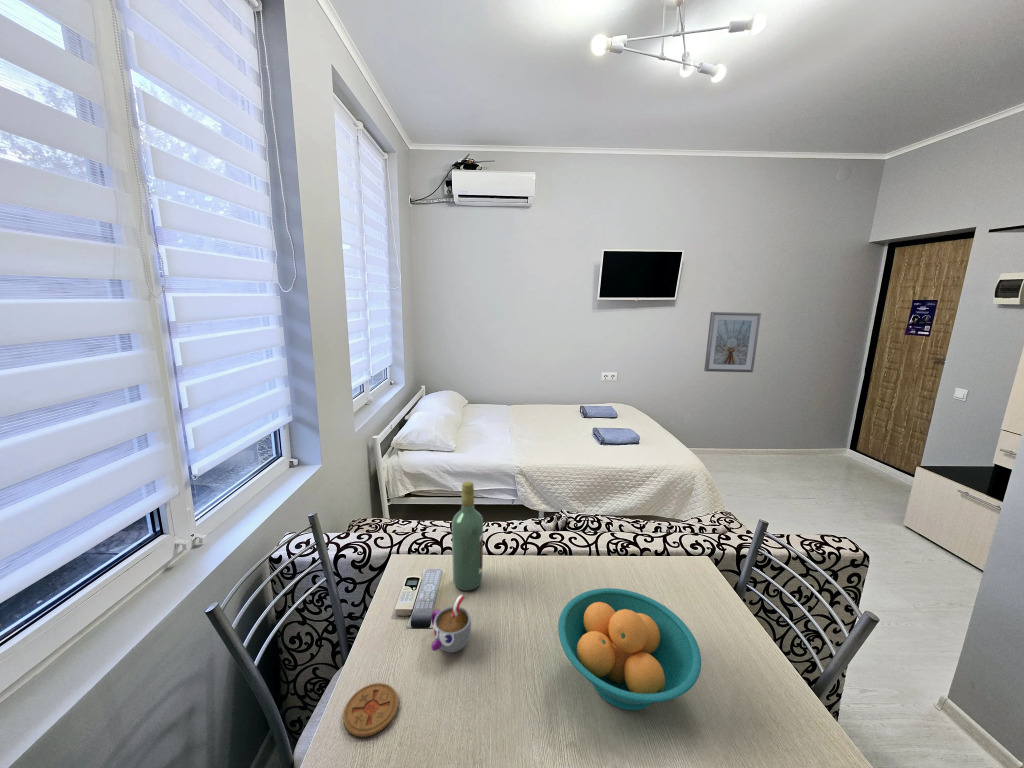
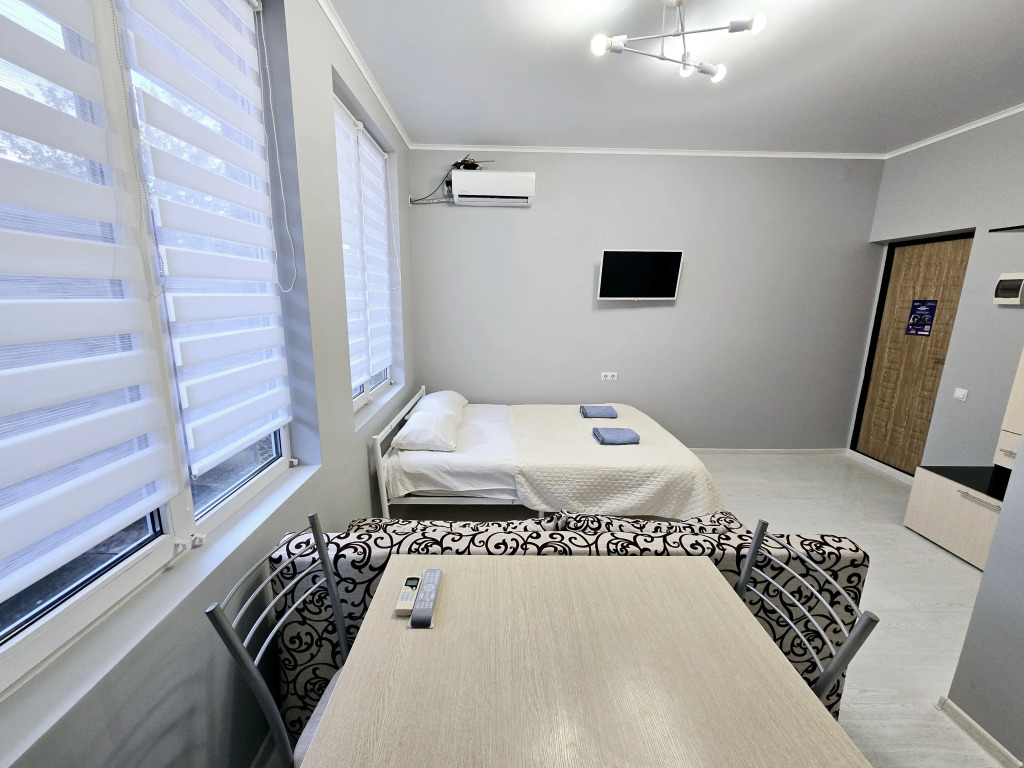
- fruit bowl [557,587,702,711]
- wine bottle [451,480,484,592]
- picture frame [703,311,762,373]
- mug [430,594,472,654]
- coaster [342,682,399,738]
